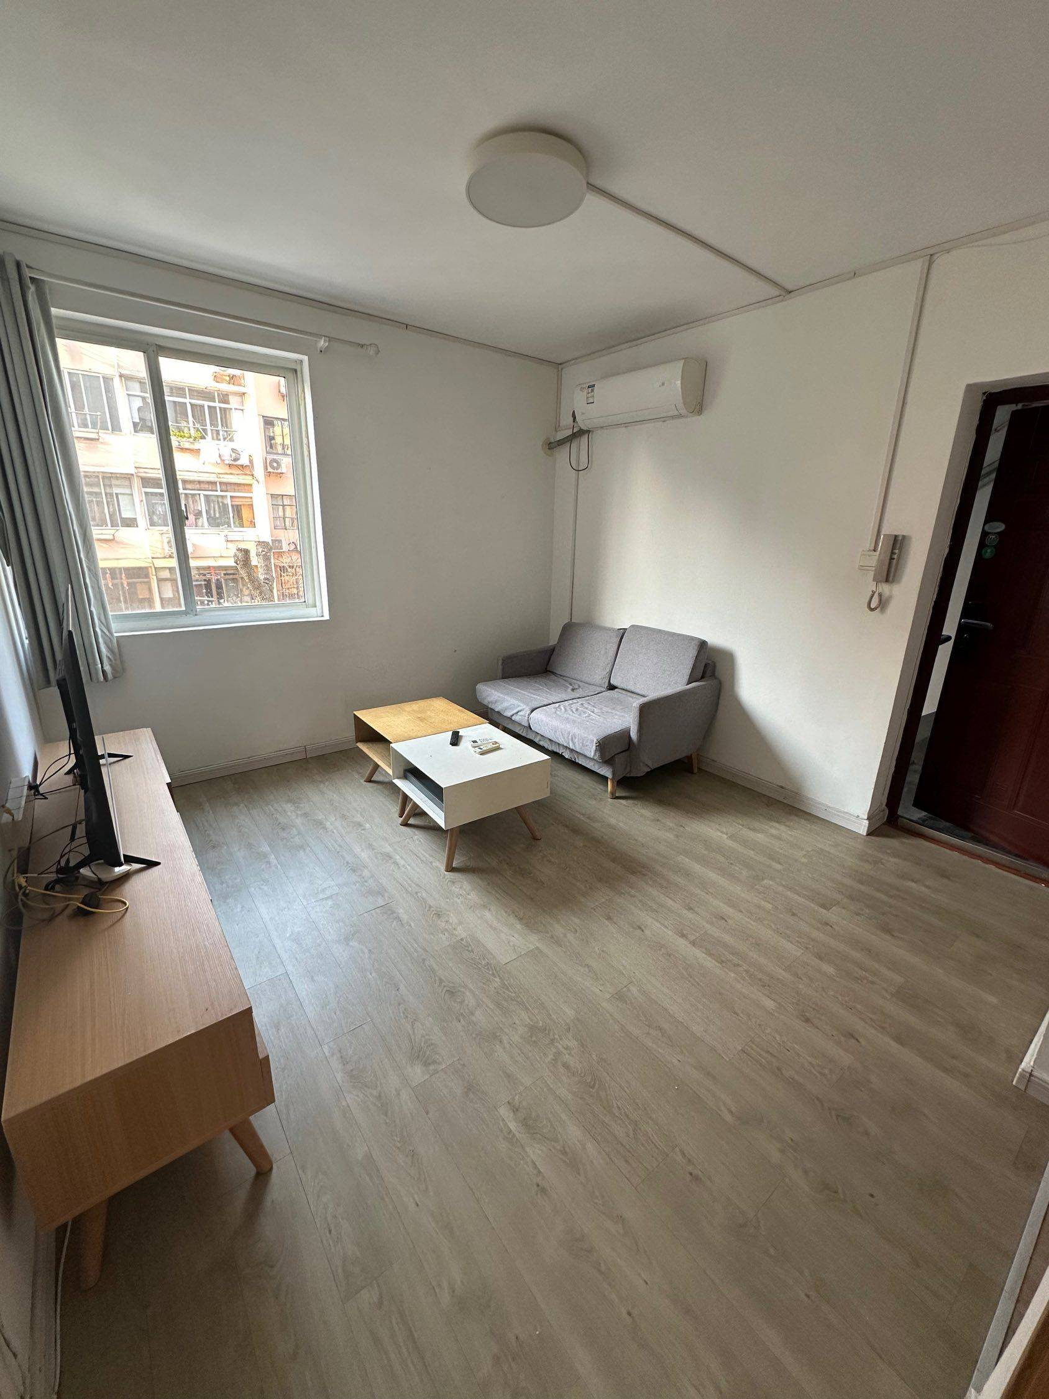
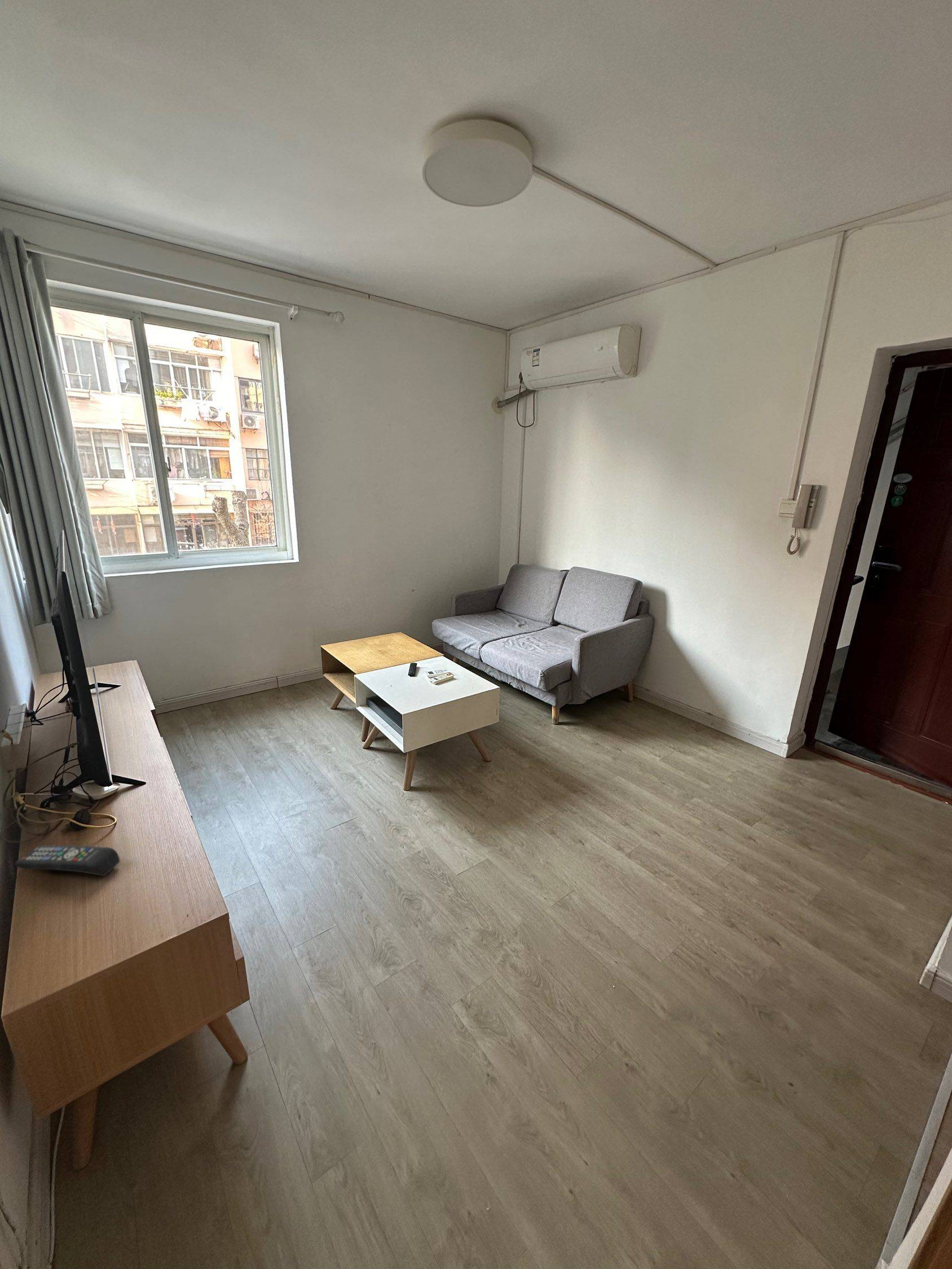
+ remote control [15,845,121,876]
